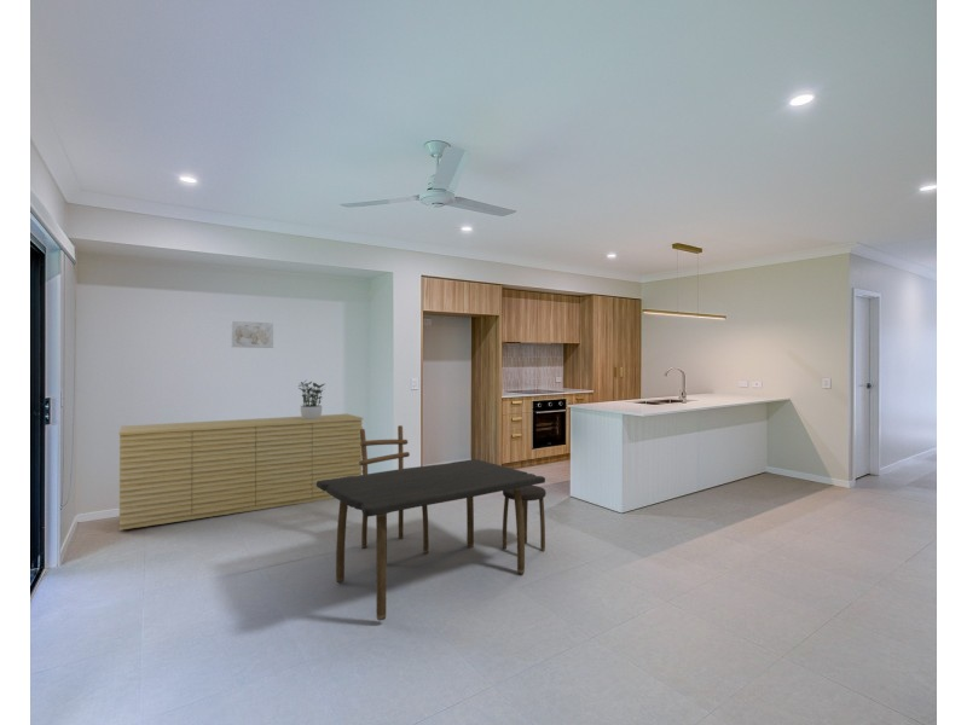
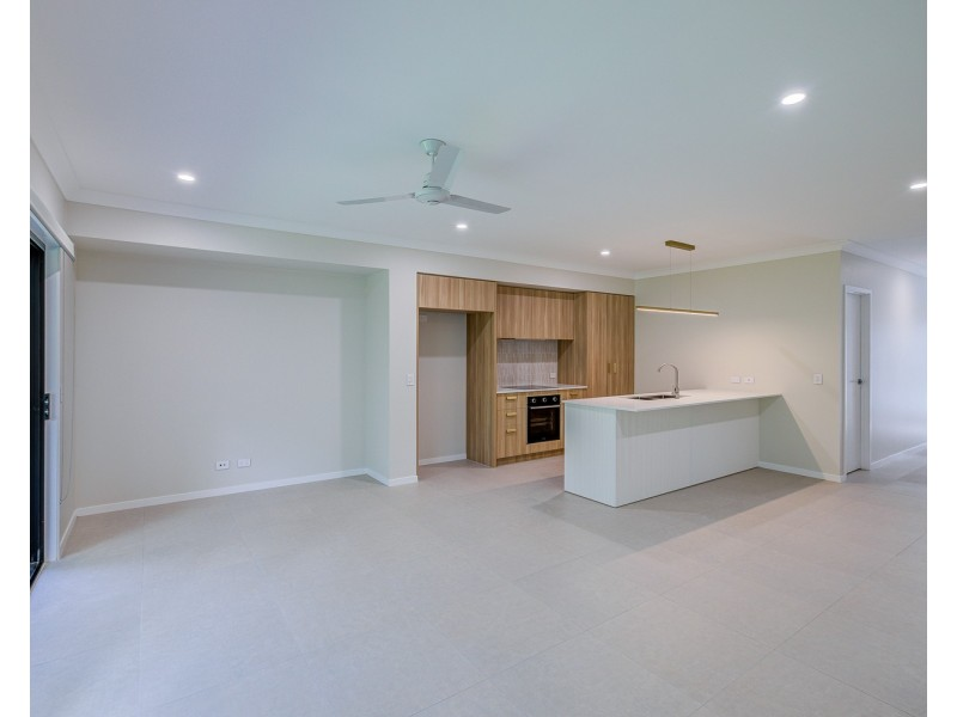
- wall art [231,320,274,349]
- sideboard [118,413,364,532]
- dining table [317,424,548,621]
- potted plant [297,378,325,419]
